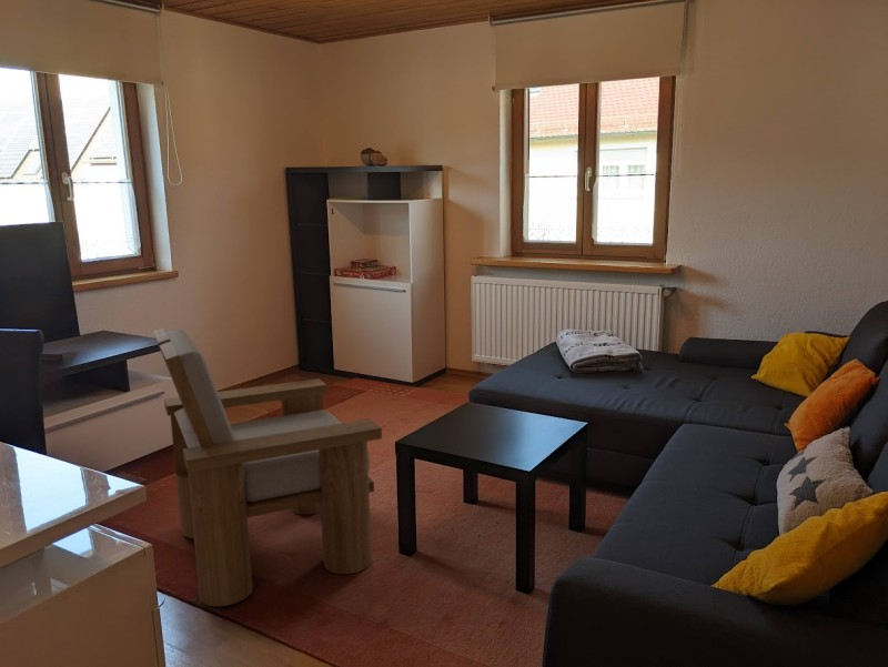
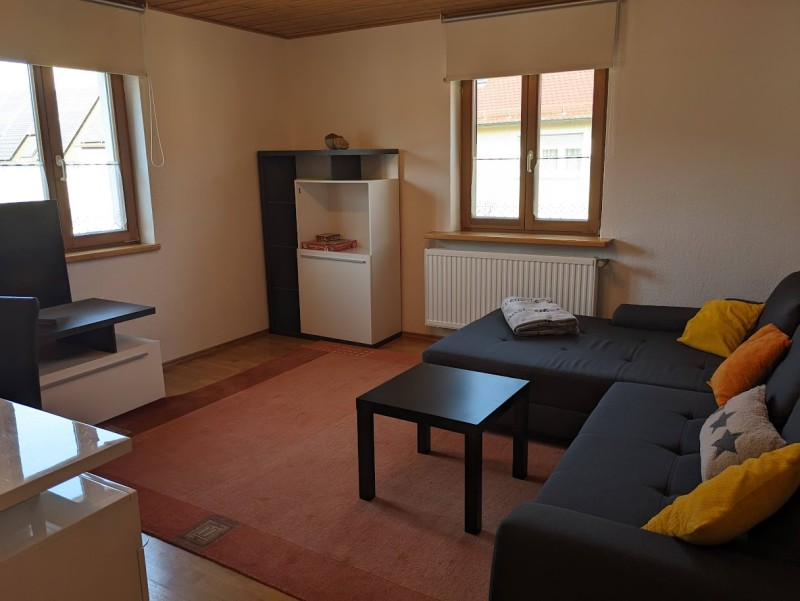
- armchair [152,327,383,607]
